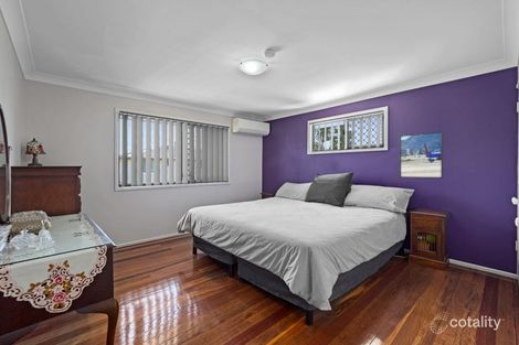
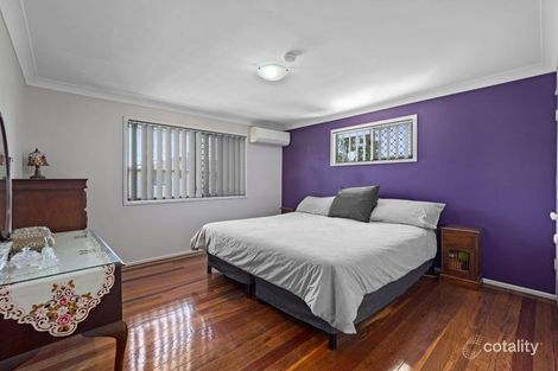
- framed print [399,130,444,180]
